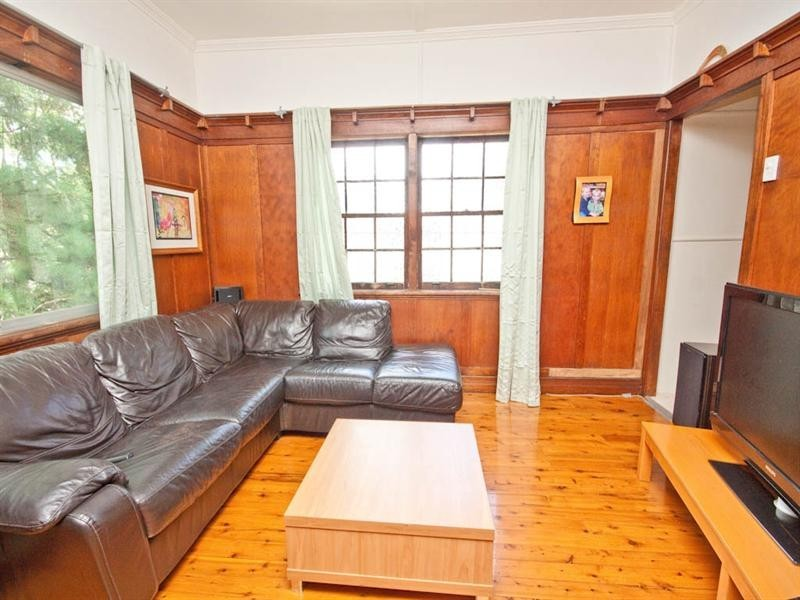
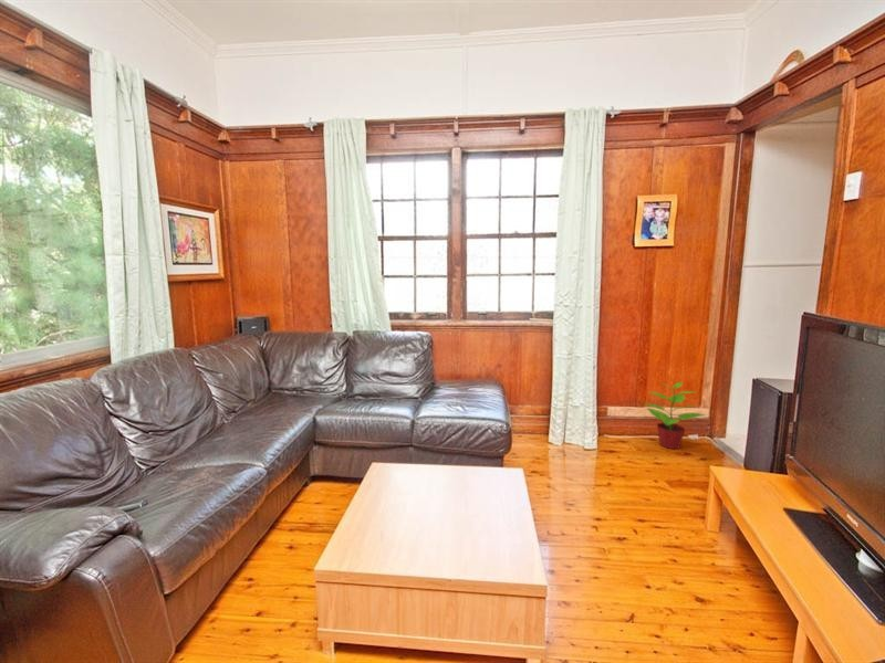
+ potted plant [644,381,707,450]
